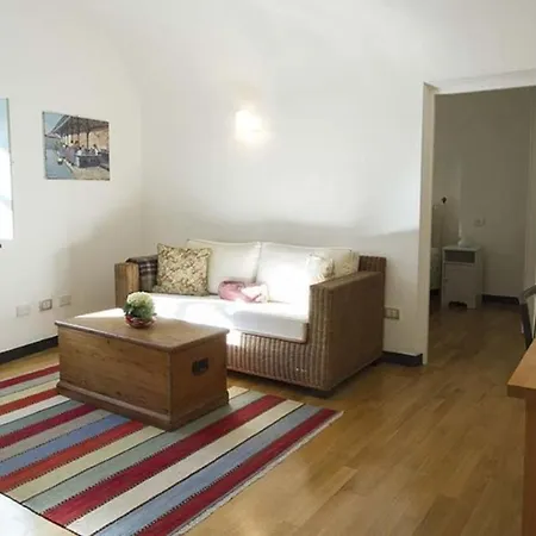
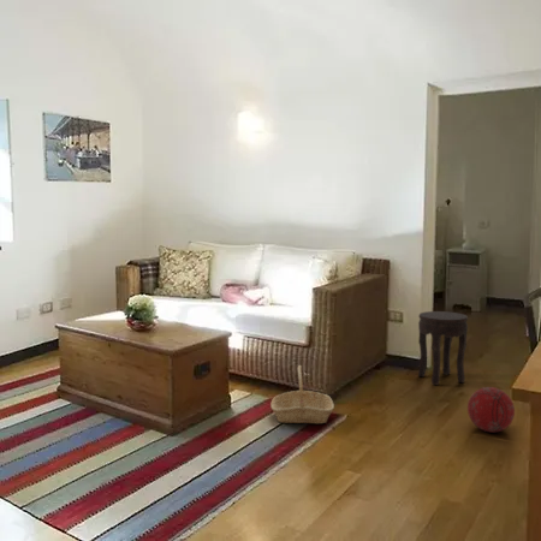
+ basket [269,364,335,424]
+ side table [417,310,469,386]
+ ball [466,386,516,434]
